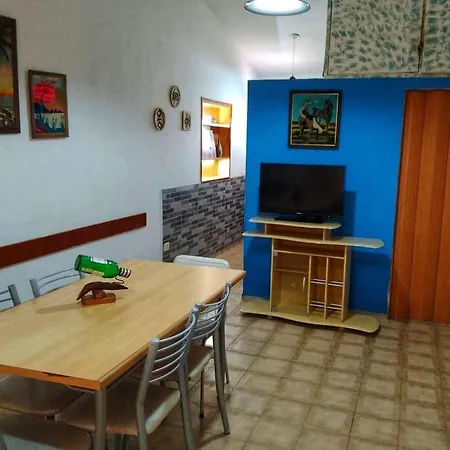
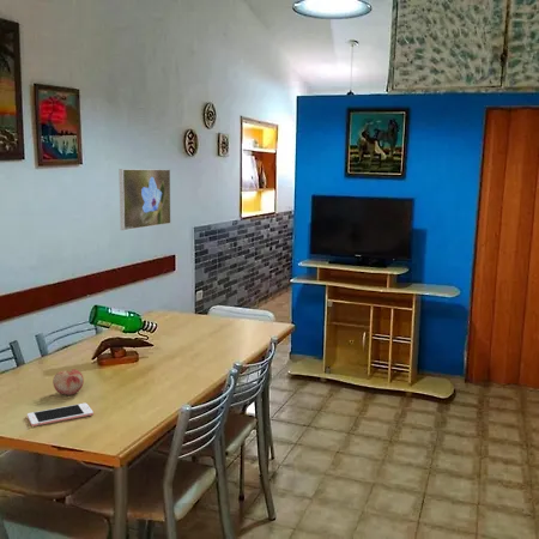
+ cell phone [26,402,95,428]
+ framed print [117,168,171,231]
+ fruit [52,368,85,396]
